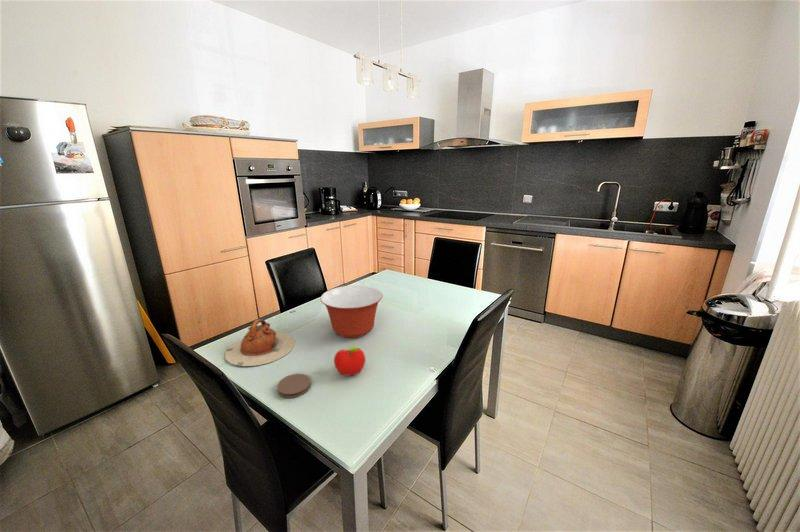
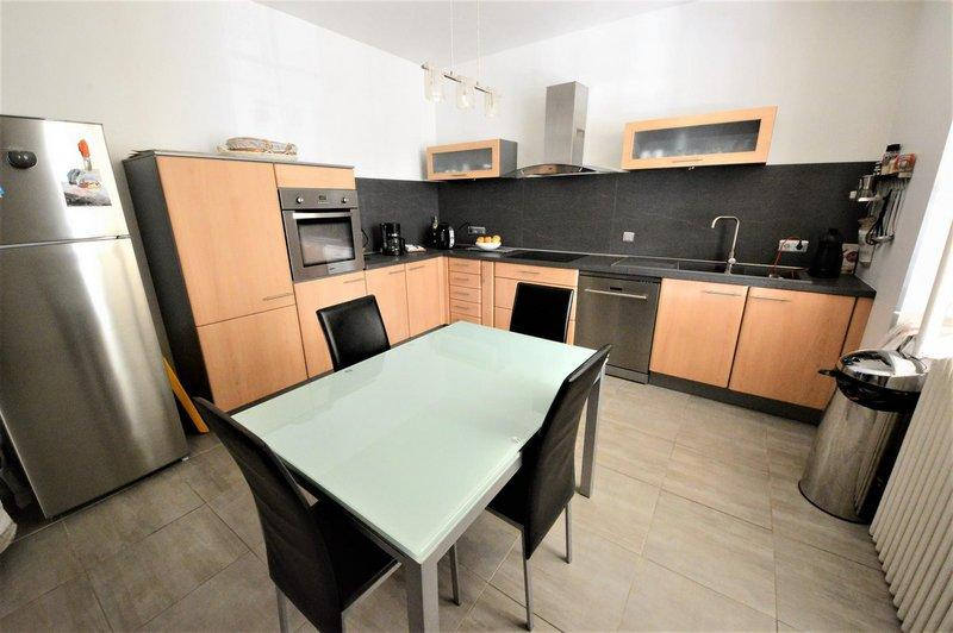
- teapot [224,318,296,367]
- mixing bowl [320,285,384,339]
- fruit [333,345,366,377]
- coaster [276,373,312,399]
